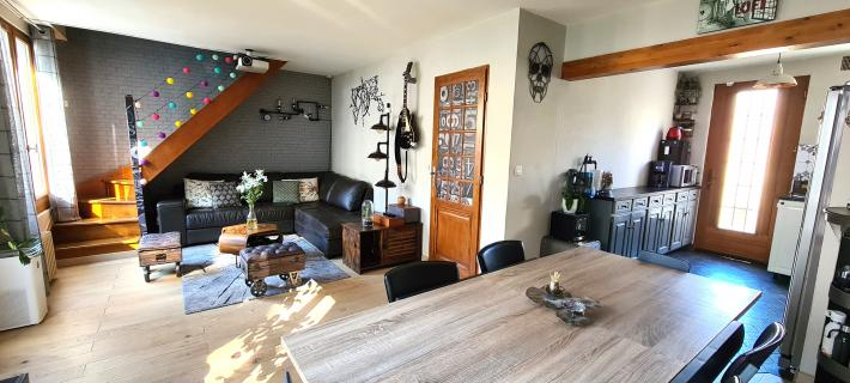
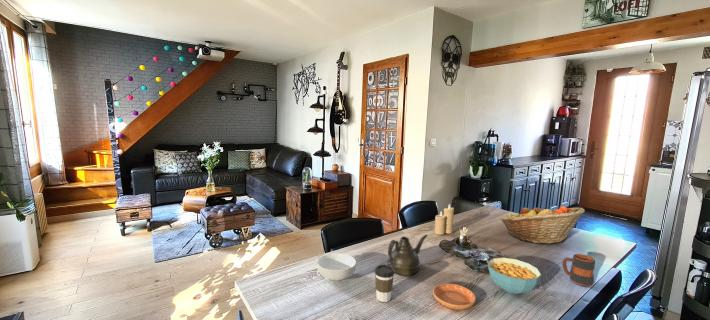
+ mug [561,253,596,287]
+ cereal bowl [487,257,542,295]
+ candle [434,203,455,236]
+ teapot [387,233,429,276]
+ coffee cup [374,264,395,303]
+ saucer [432,282,477,311]
+ fruit basket [499,205,586,245]
+ cereal bowl [316,252,357,282]
